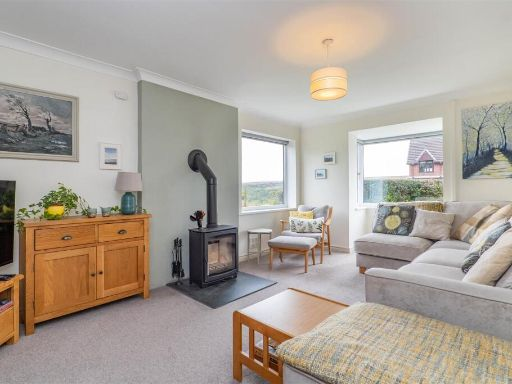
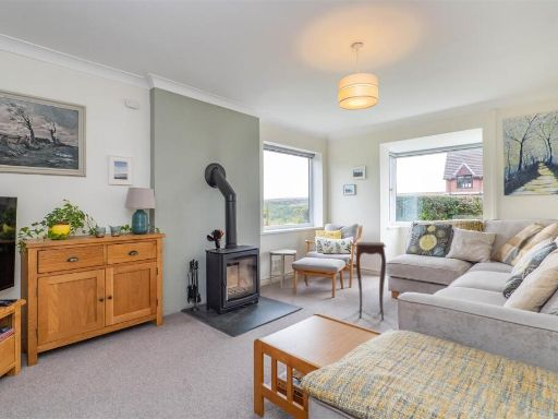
+ side table [354,241,387,321]
